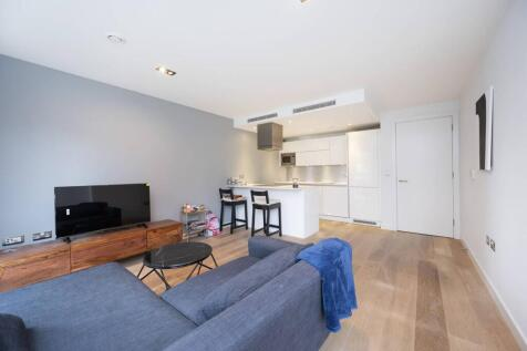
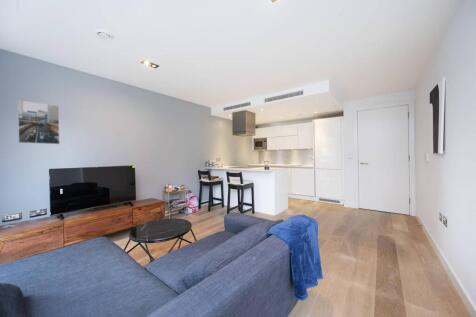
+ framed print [16,99,61,145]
